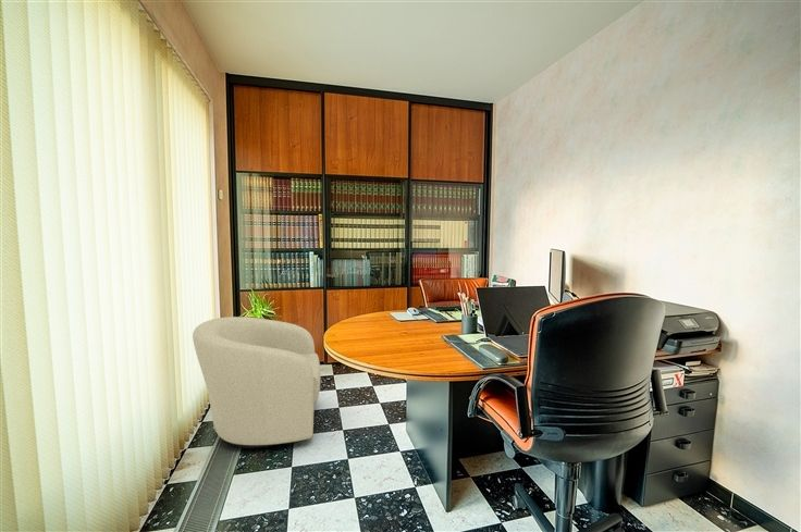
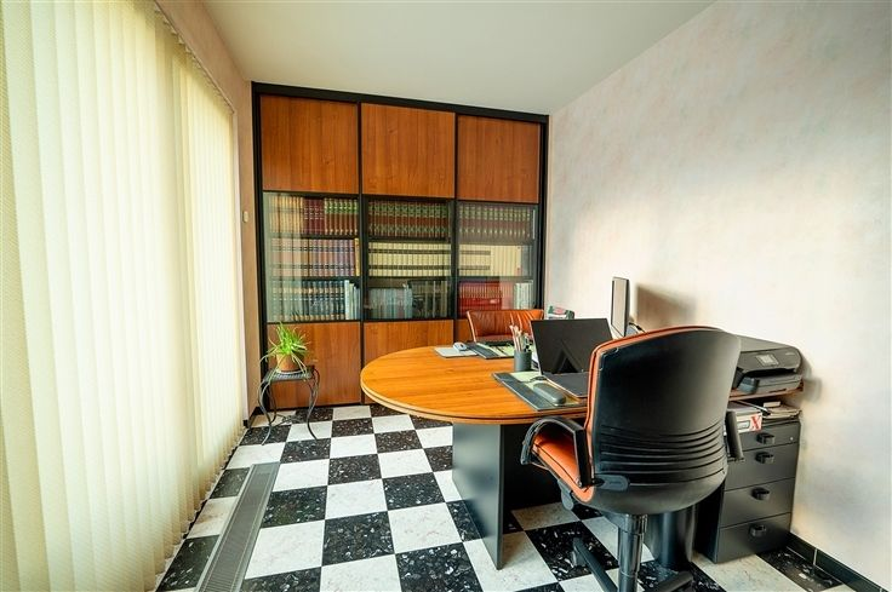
- chair [192,316,321,449]
